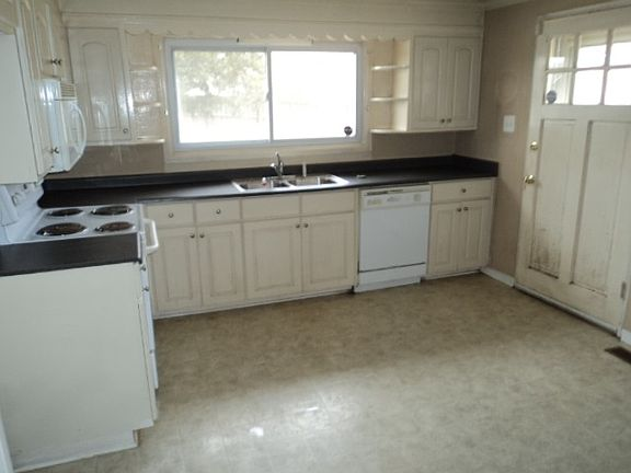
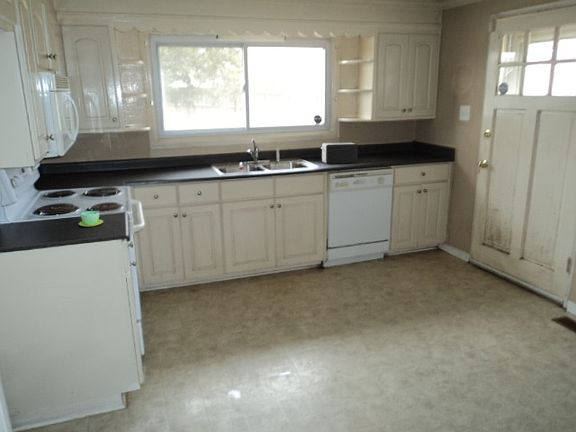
+ toaster [320,142,359,165]
+ cup [78,210,104,228]
